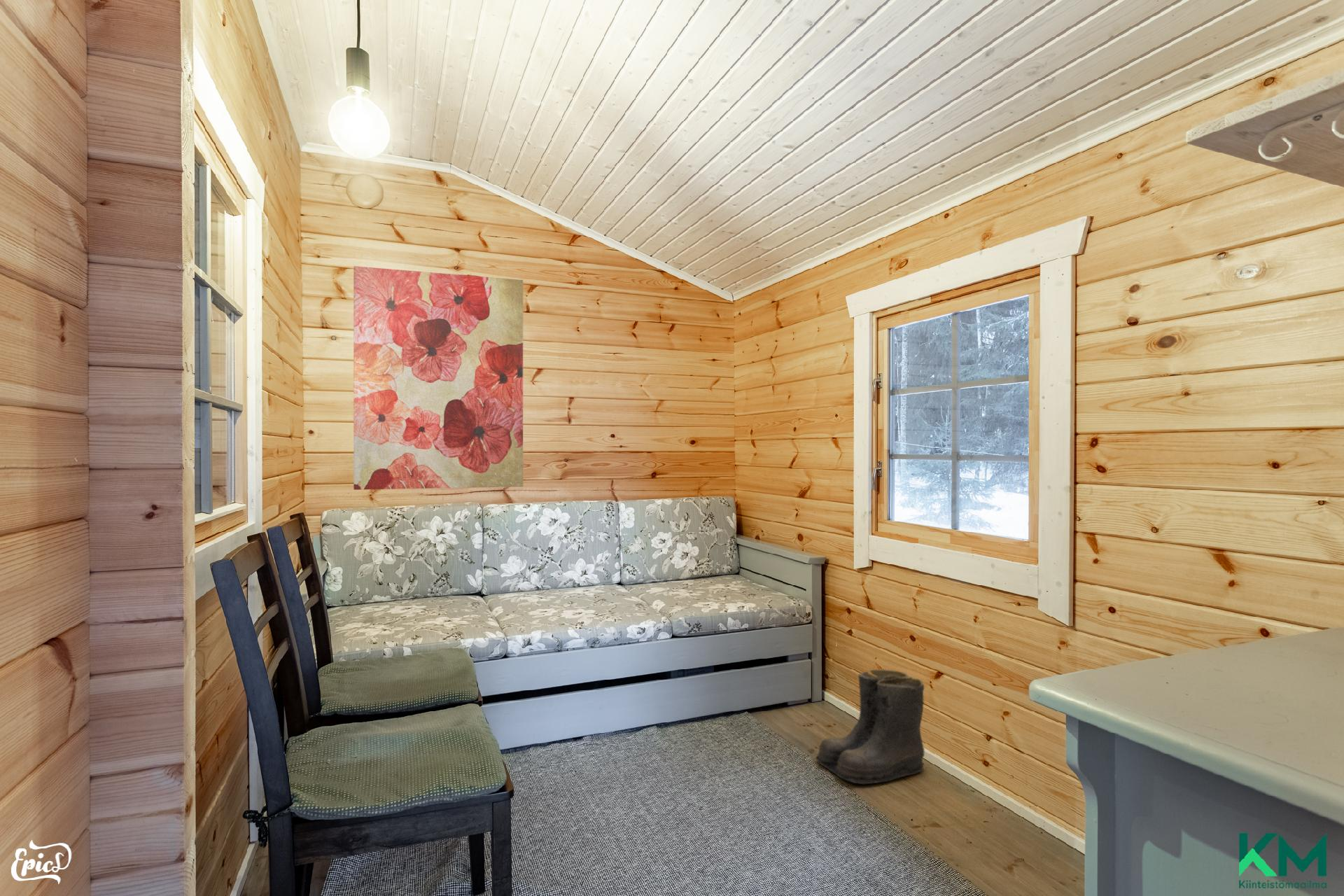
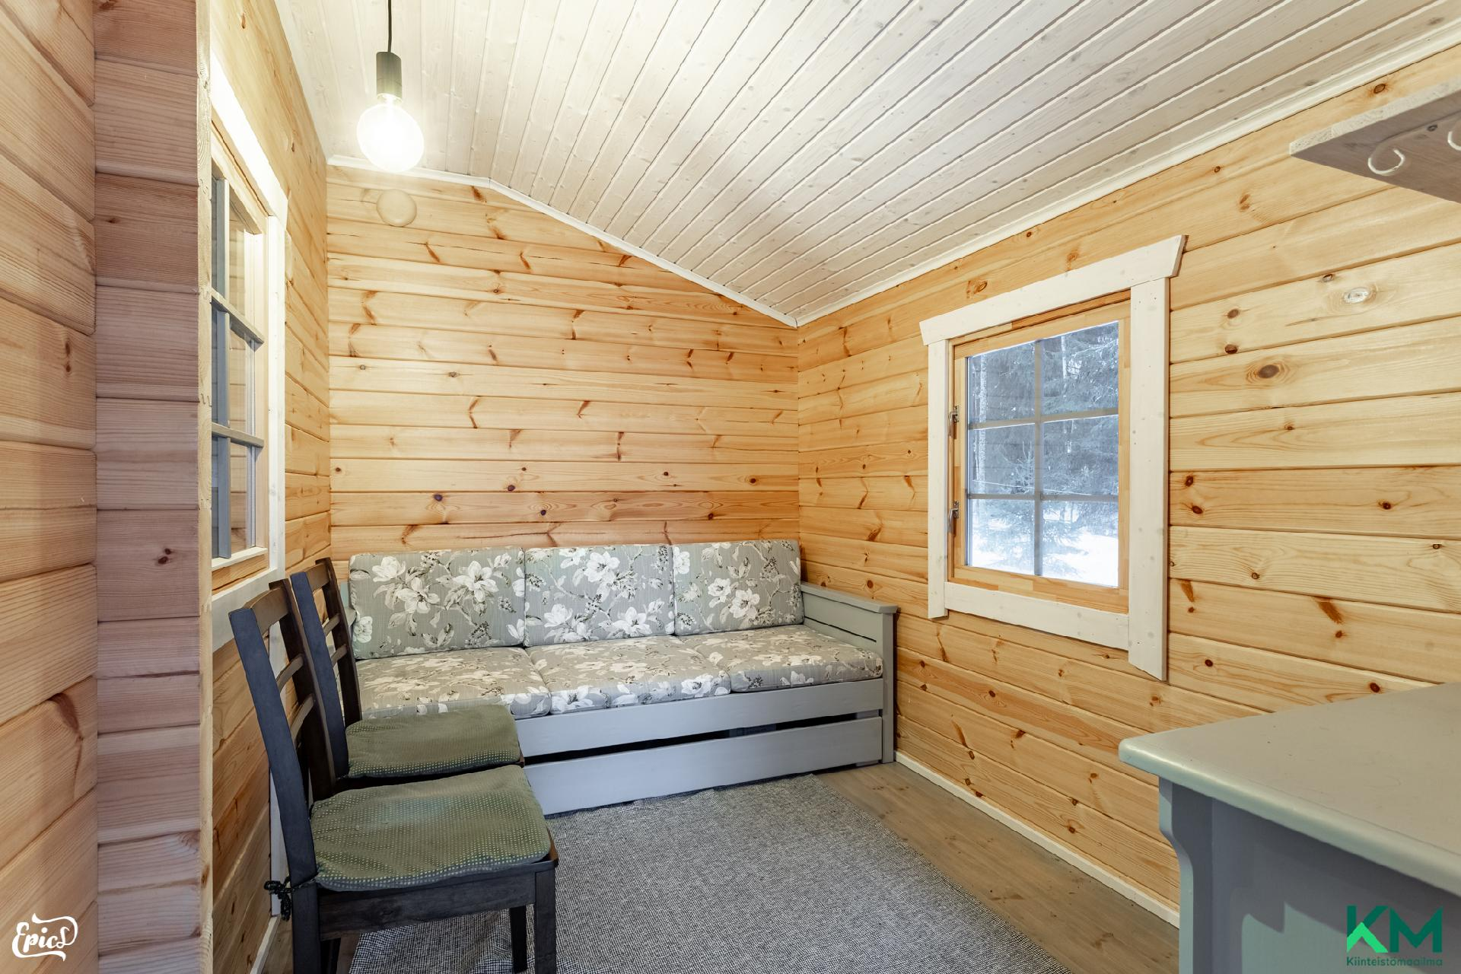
- wall art [353,265,524,491]
- boots [815,668,928,785]
